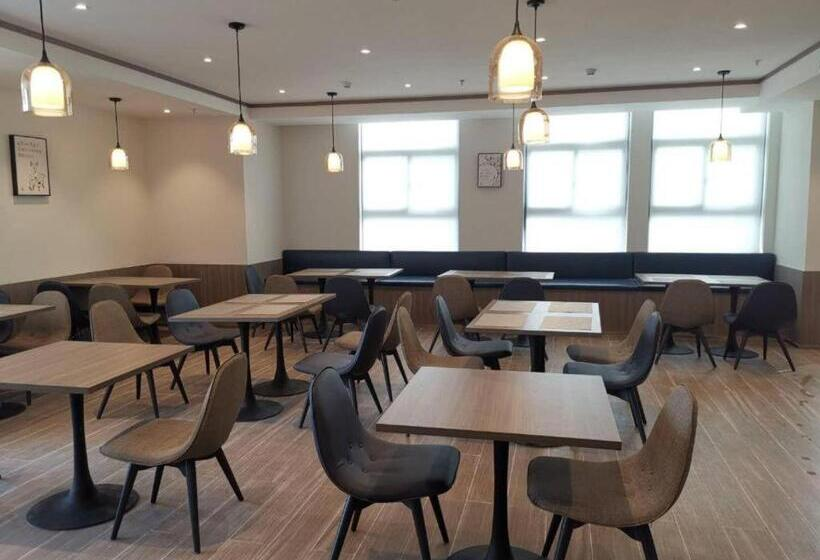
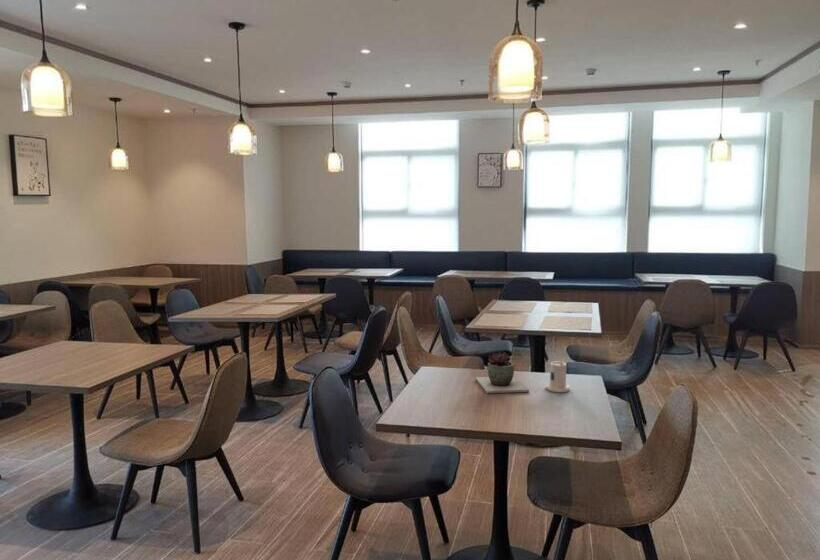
+ candle [544,360,571,393]
+ succulent plant [475,351,530,394]
